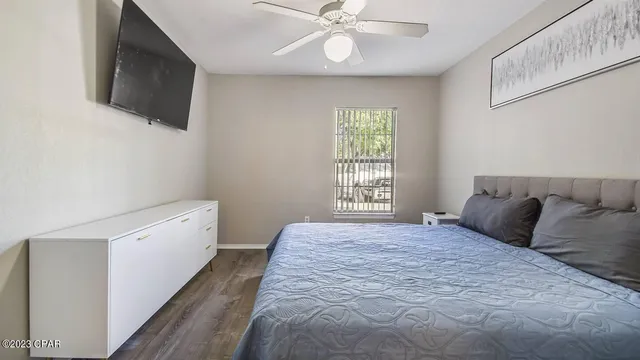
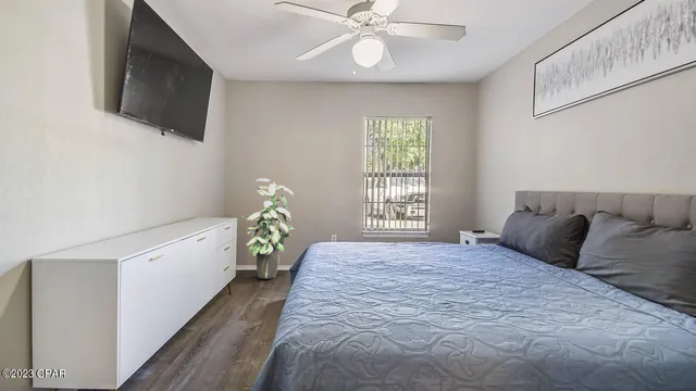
+ indoor plant [241,177,296,280]
